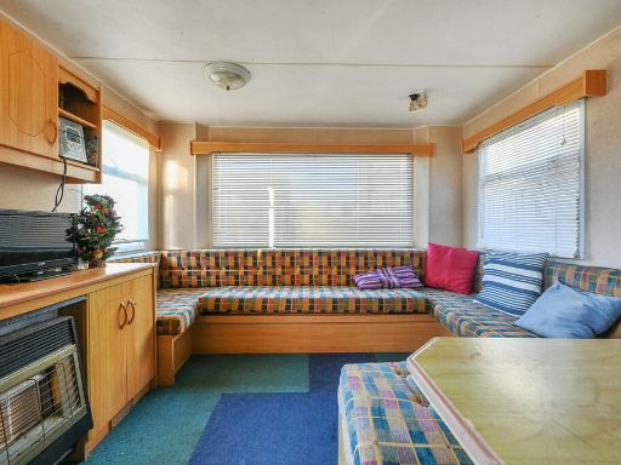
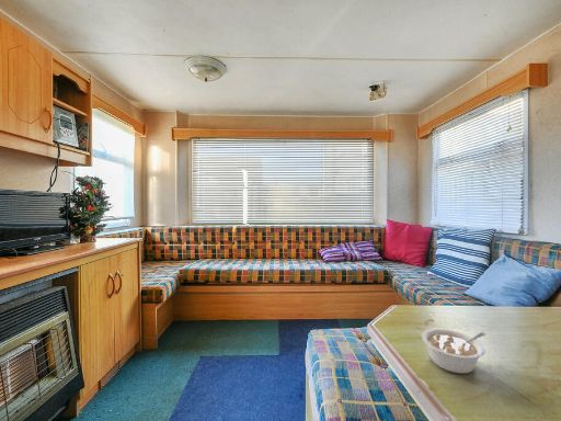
+ legume [421,328,486,375]
